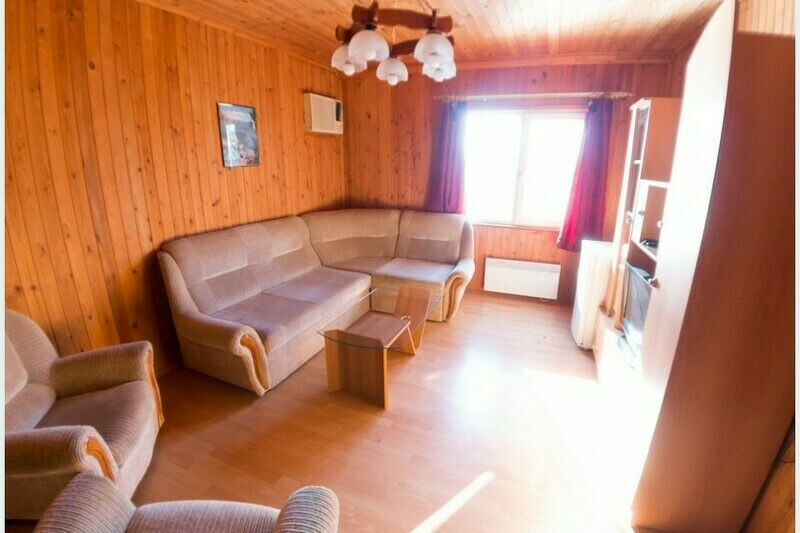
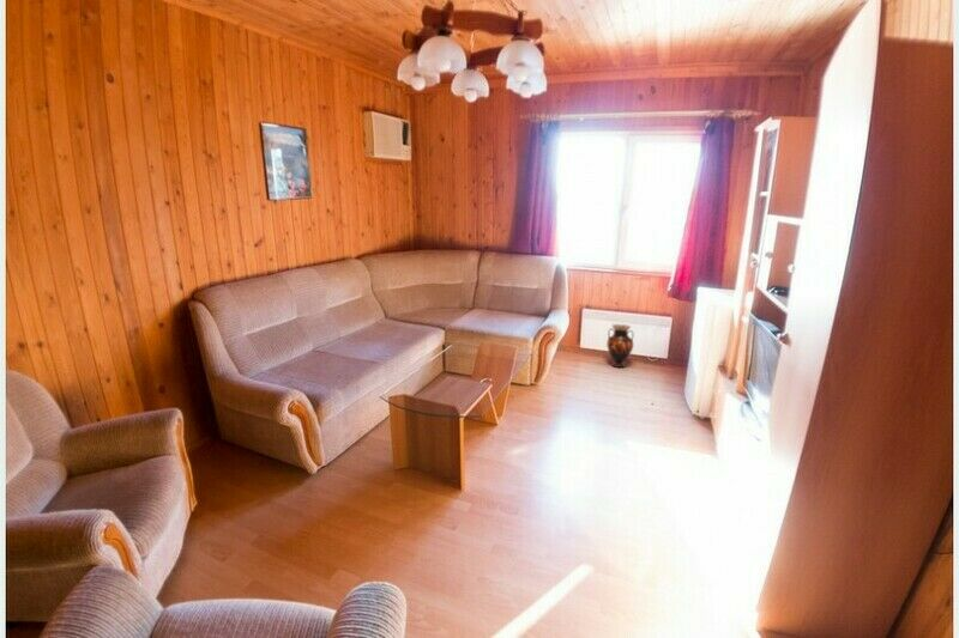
+ vase [605,323,635,369]
